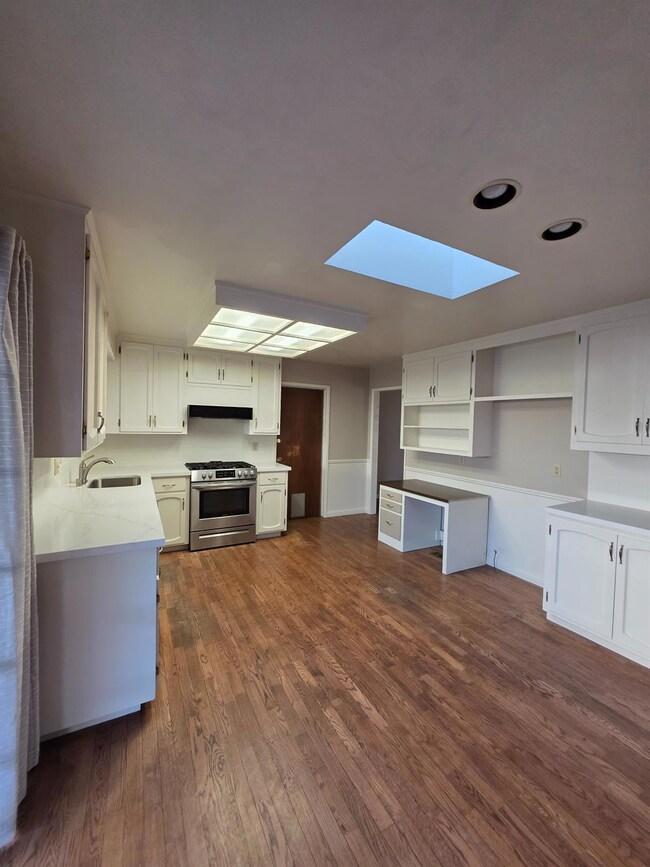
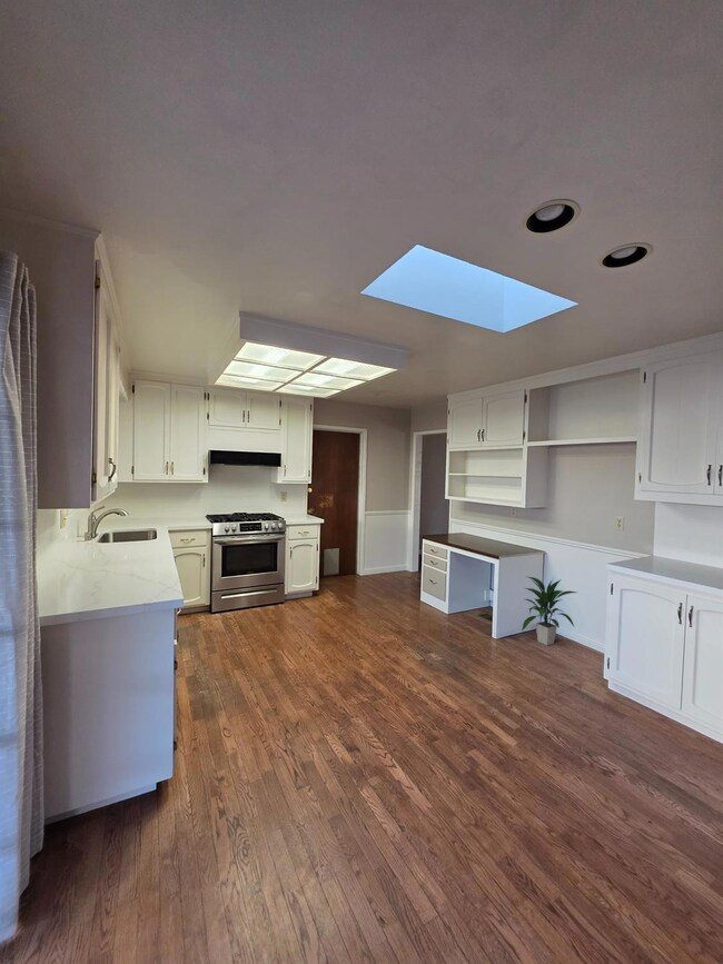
+ indoor plant [521,575,577,646]
